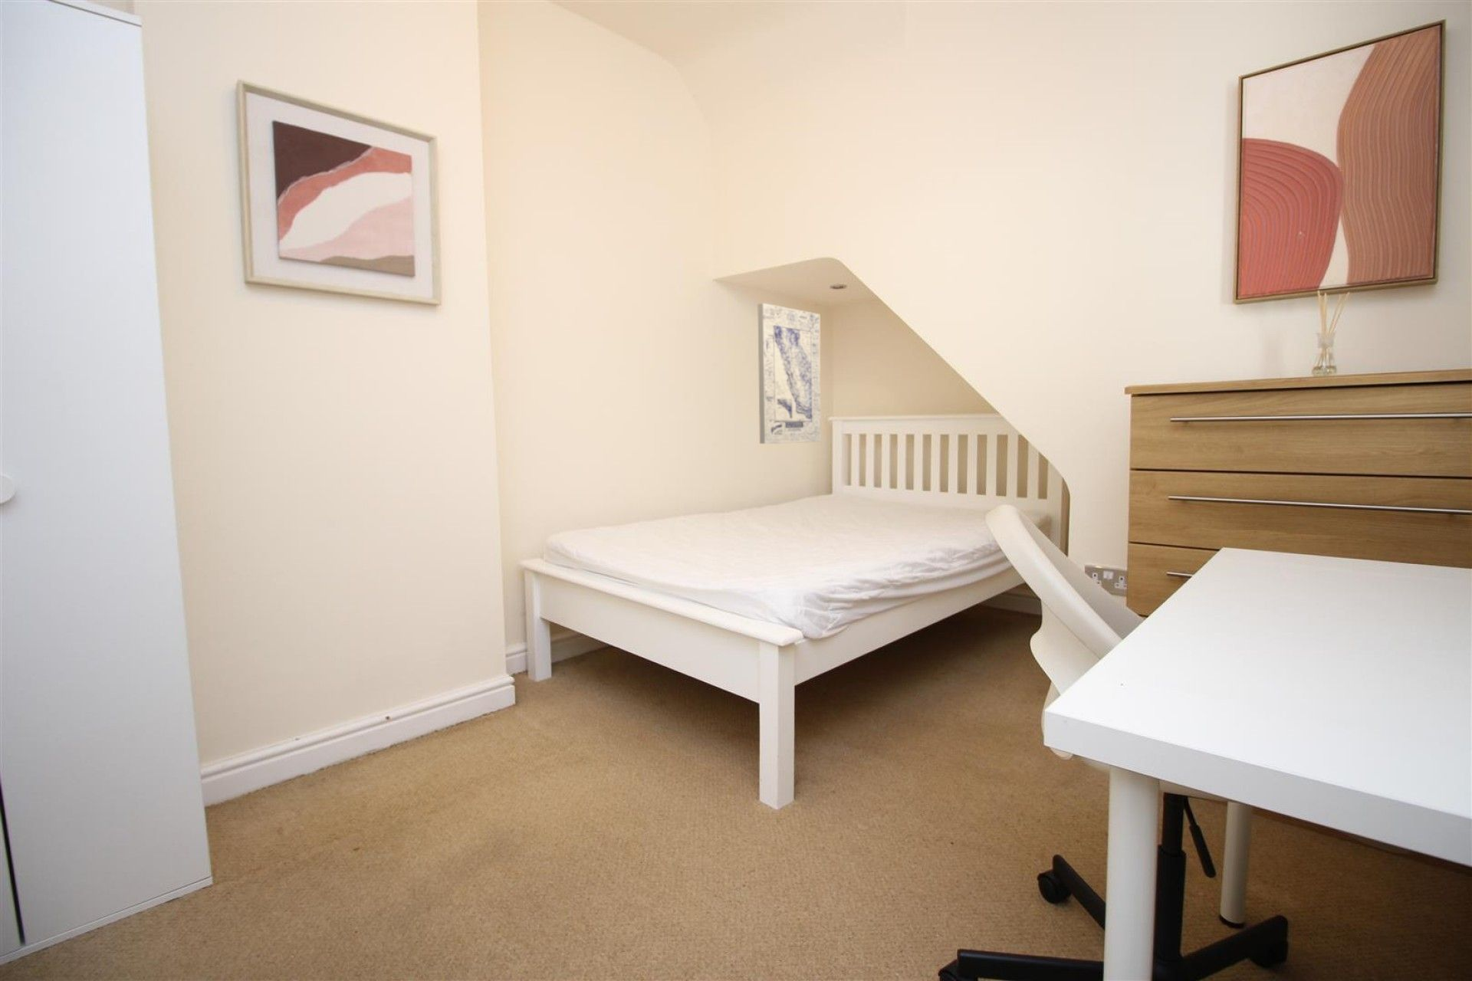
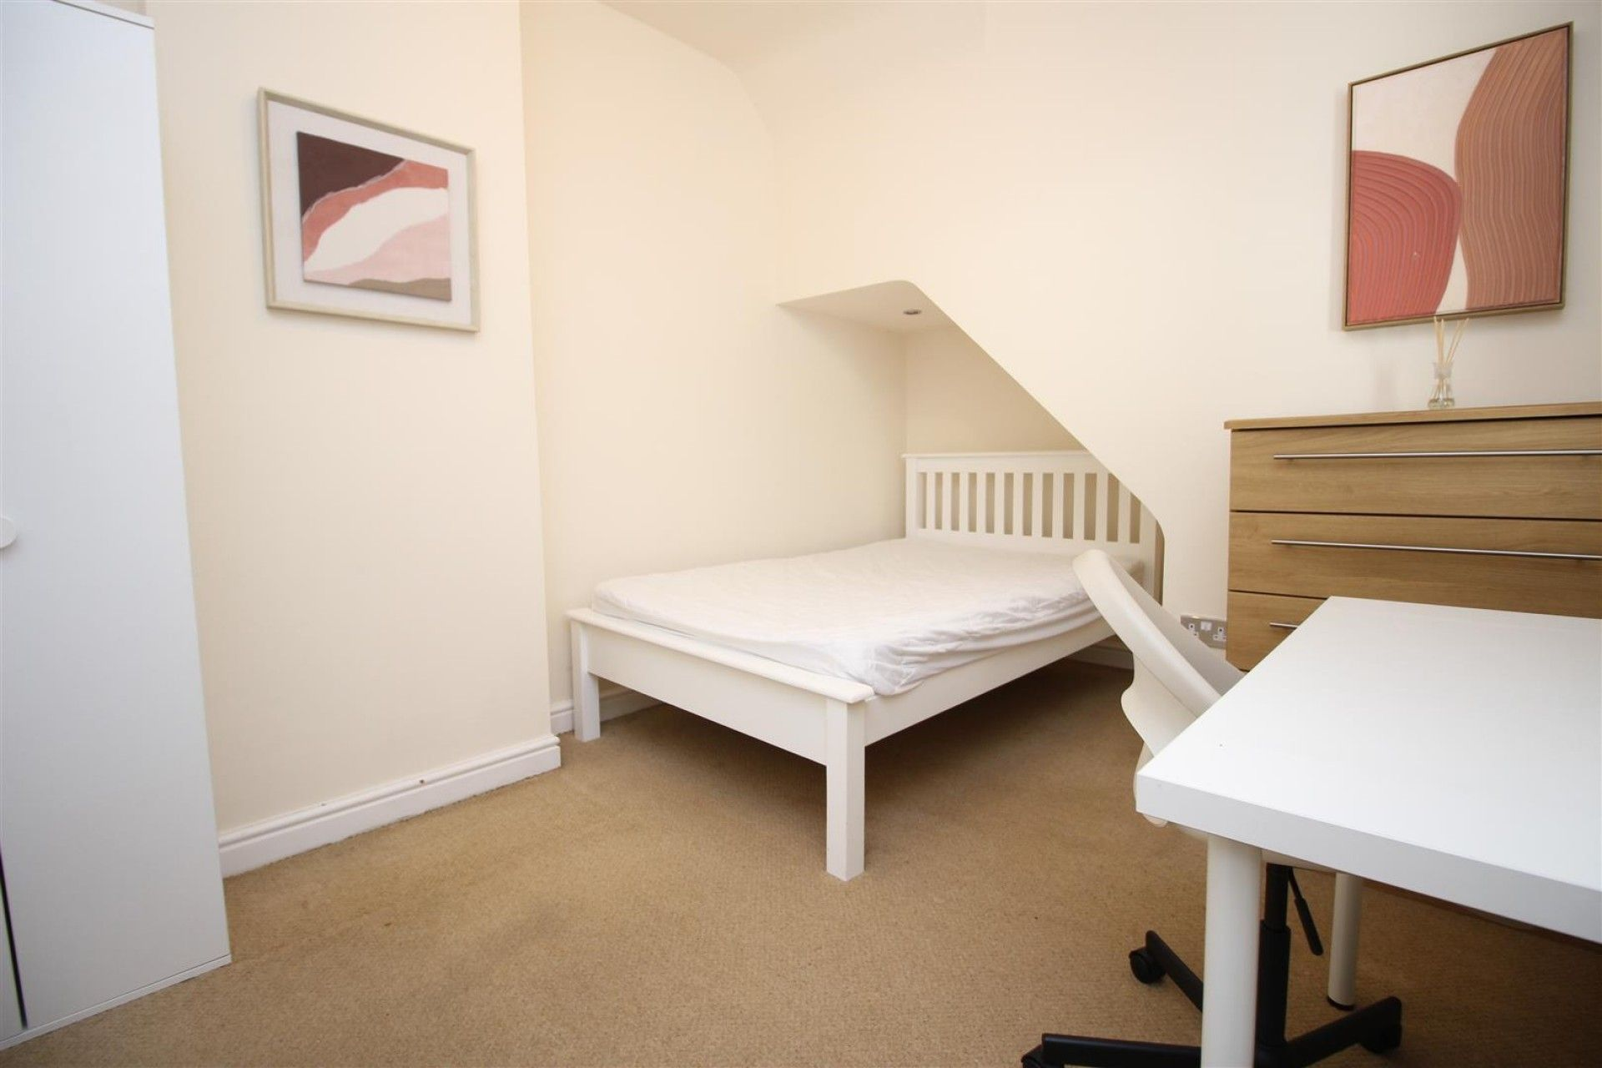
- wall art [757,302,821,445]
